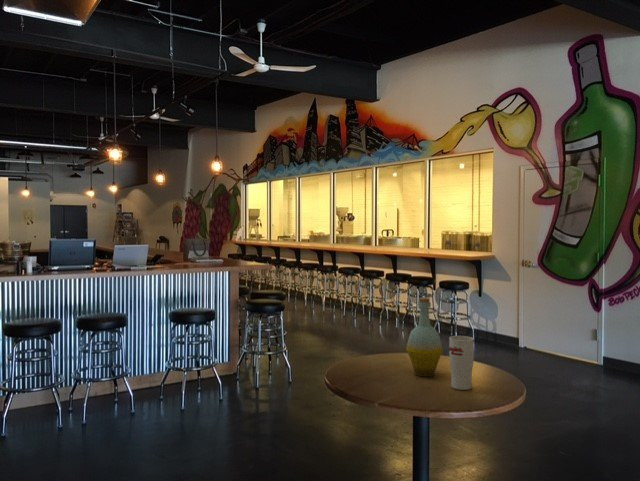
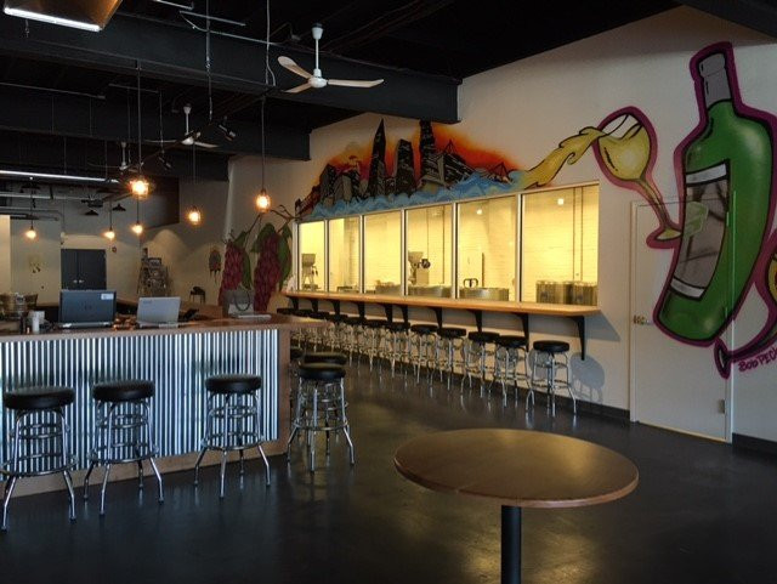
- cup [448,335,475,391]
- bottle [405,297,444,378]
